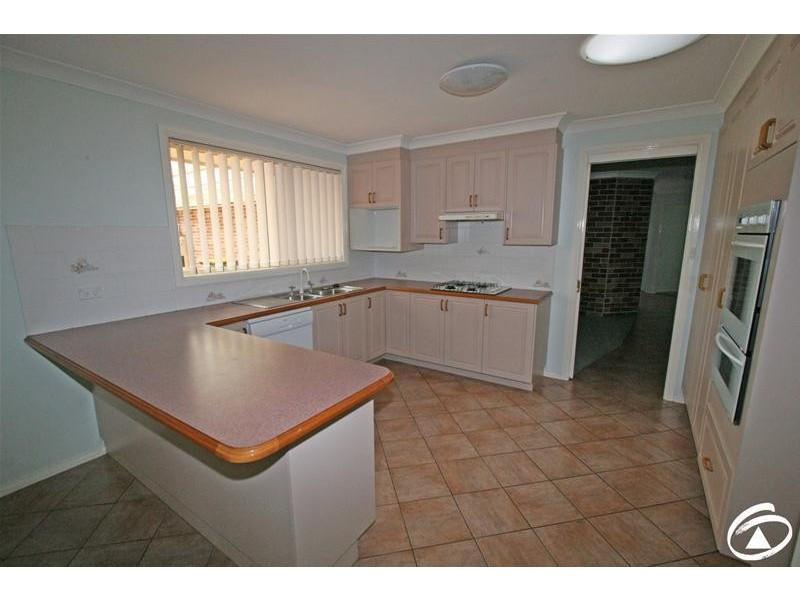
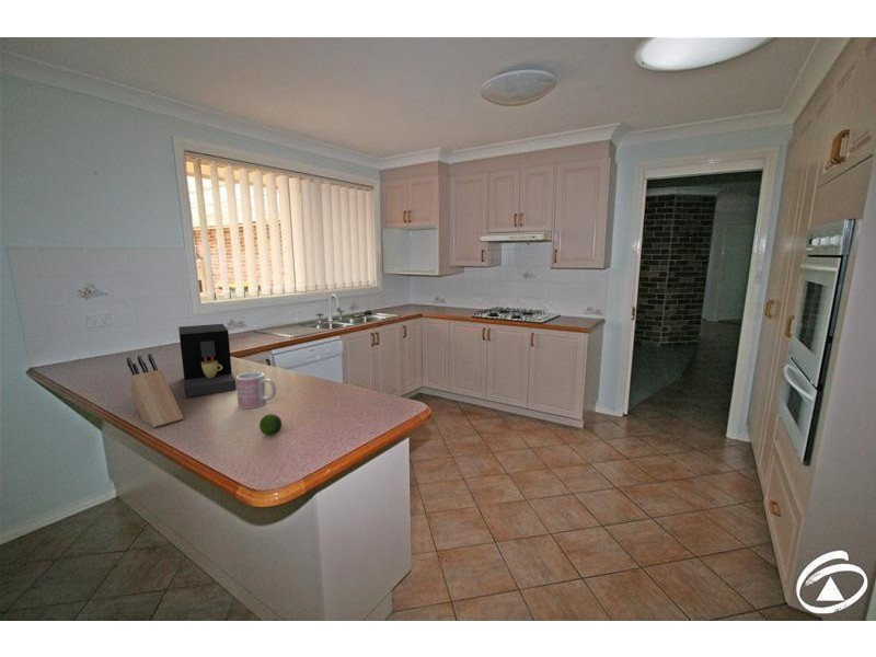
+ knife block [126,353,184,428]
+ mug [235,371,277,410]
+ fruit [258,413,283,437]
+ coffee maker [177,323,237,399]
